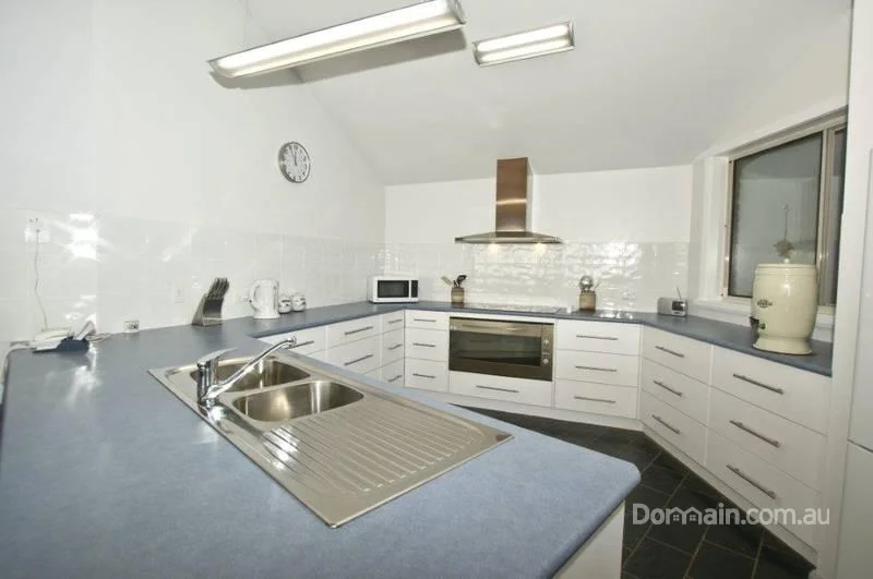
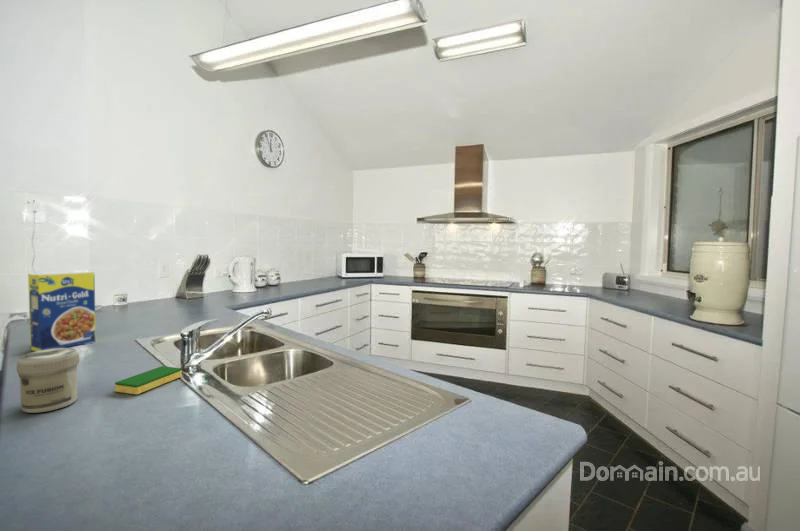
+ jar [16,347,80,414]
+ dish sponge [114,365,183,395]
+ legume [27,270,97,352]
